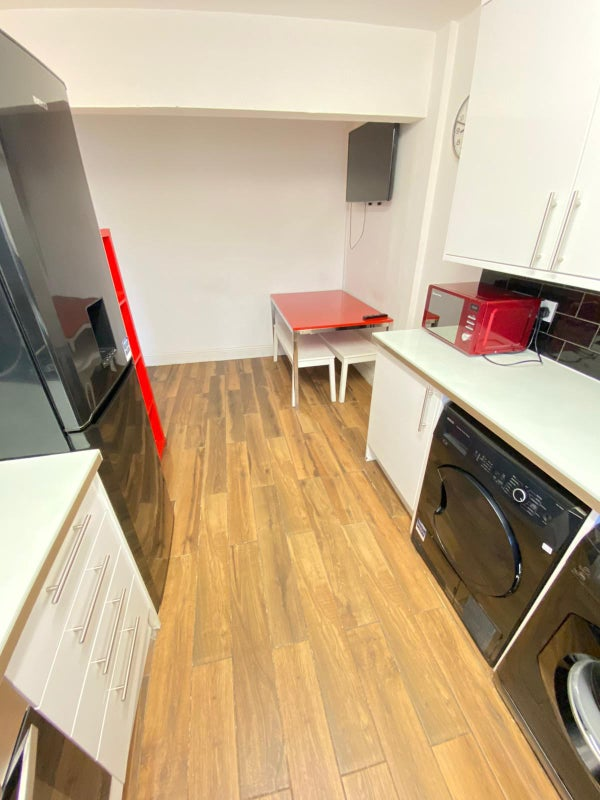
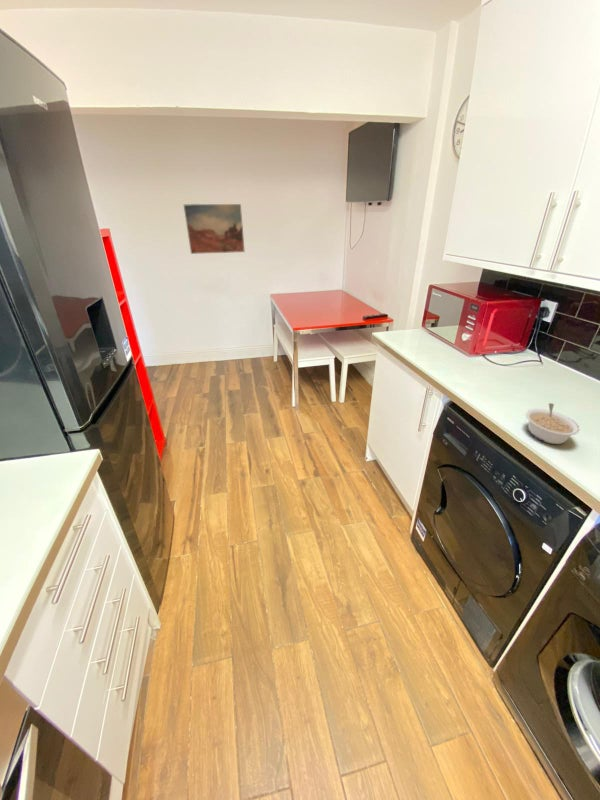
+ wall art [183,203,246,255]
+ legume [525,402,581,445]
